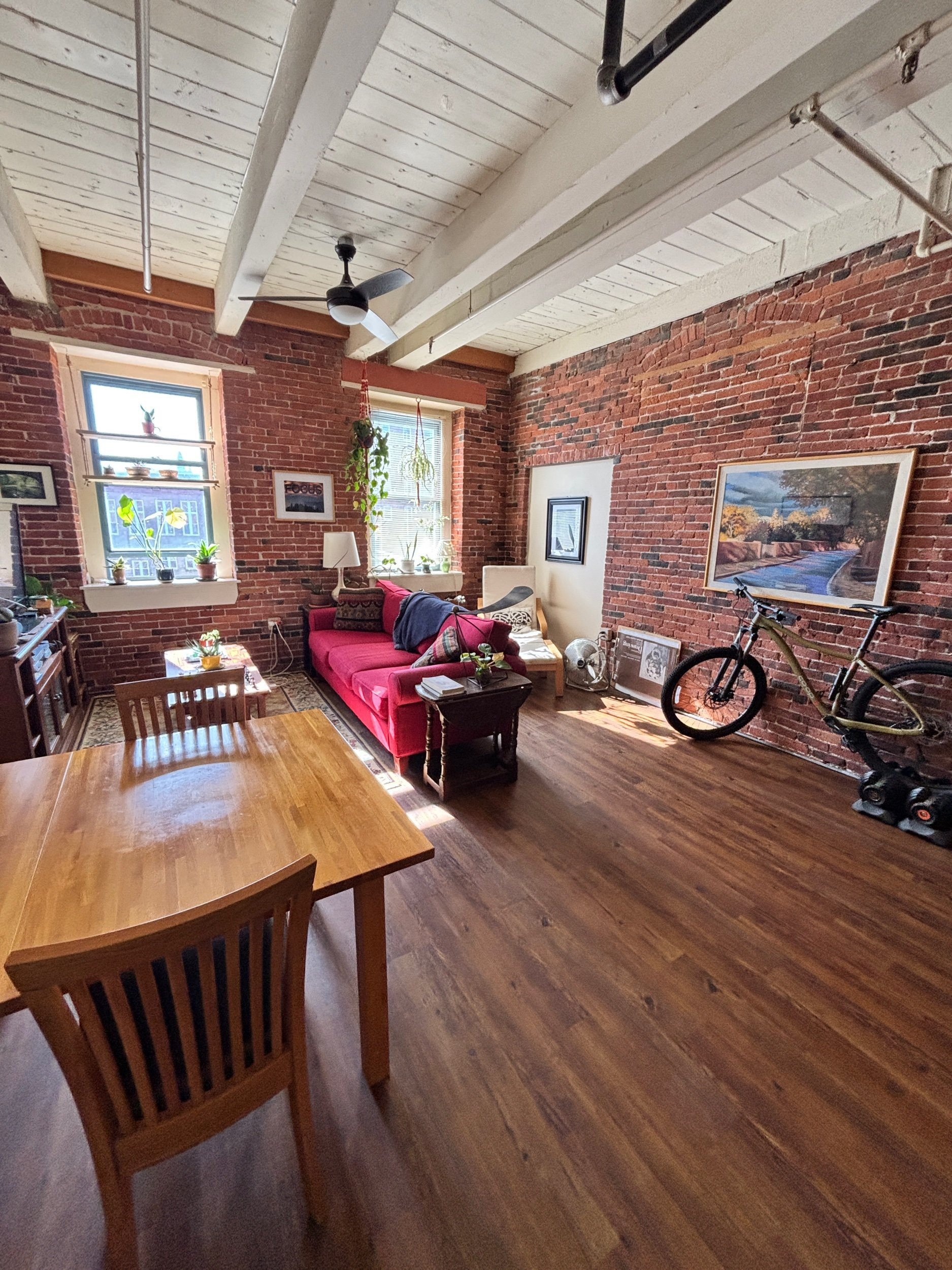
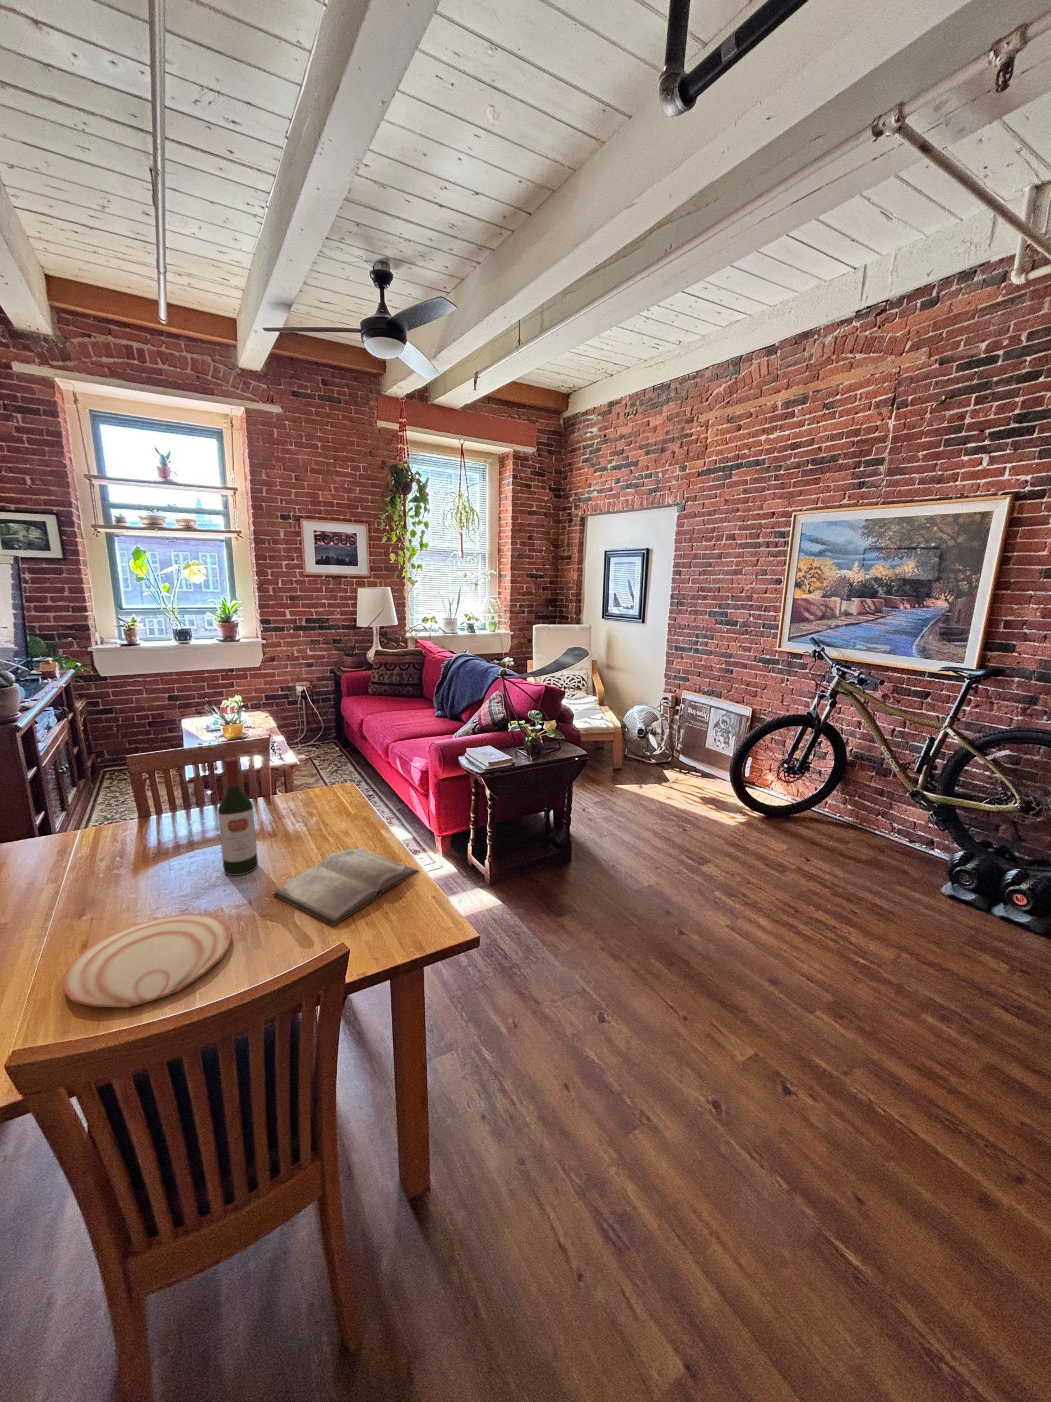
+ plate [62,913,232,1008]
+ wine bottle [217,757,258,875]
+ diary [272,847,421,926]
